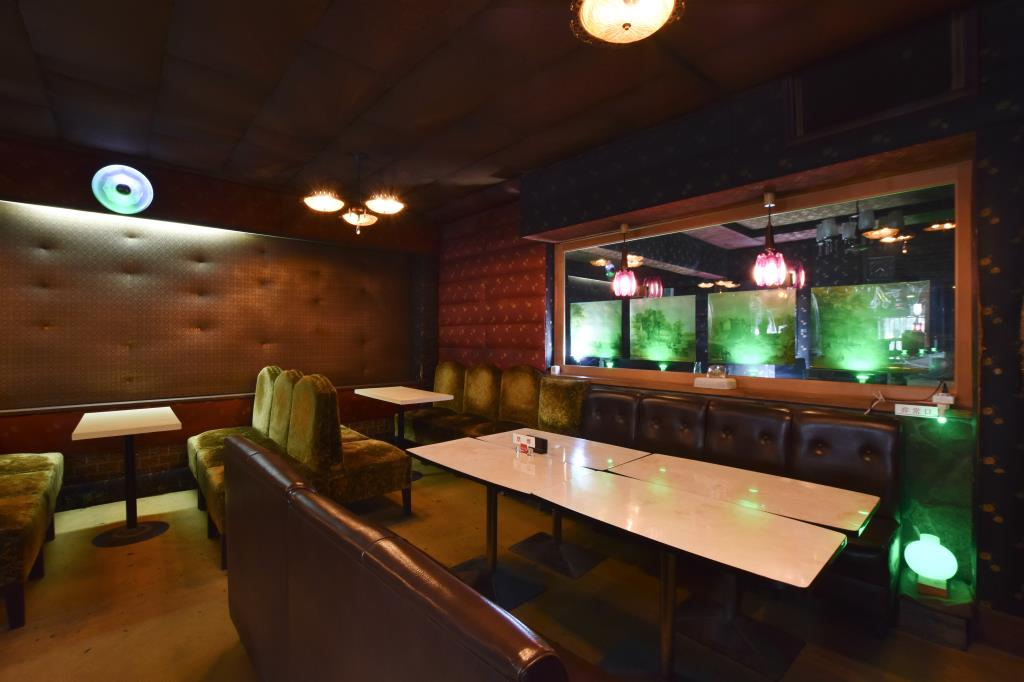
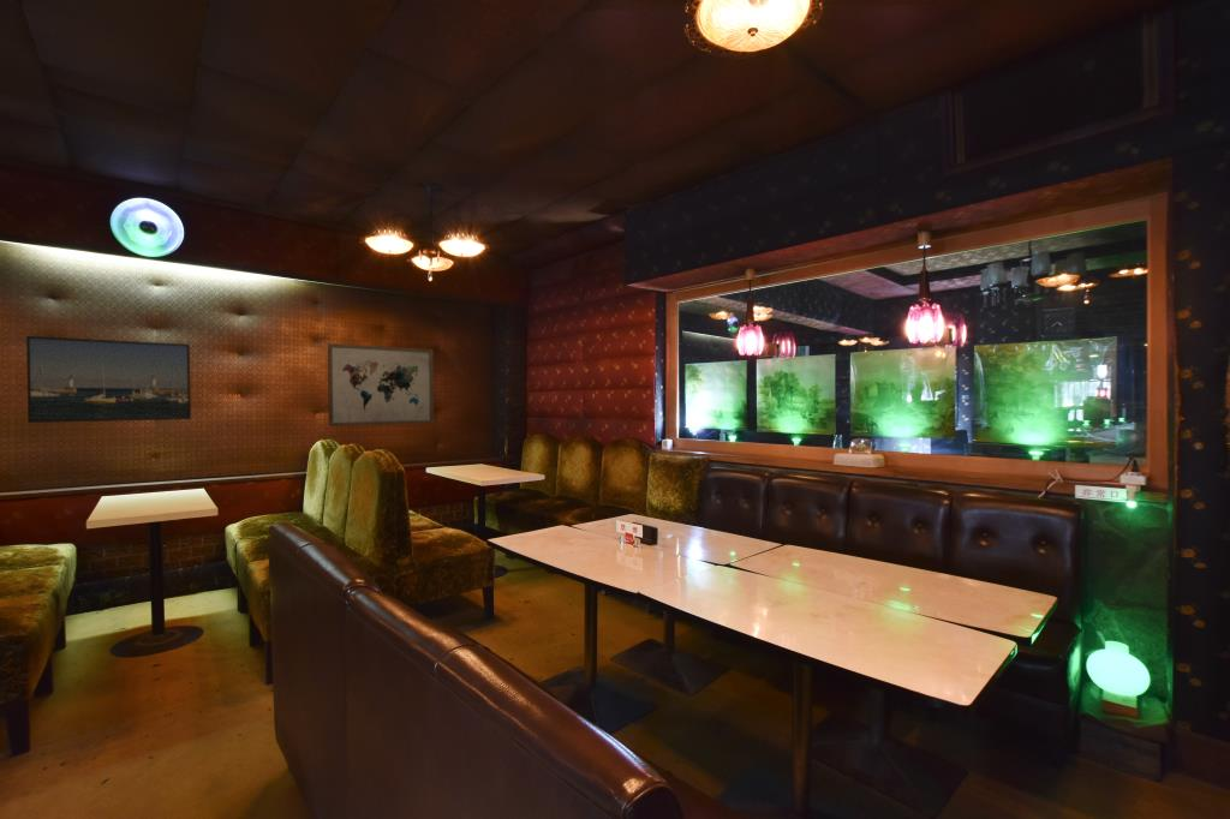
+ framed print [25,335,192,424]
+ wall art [327,342,435,428]
